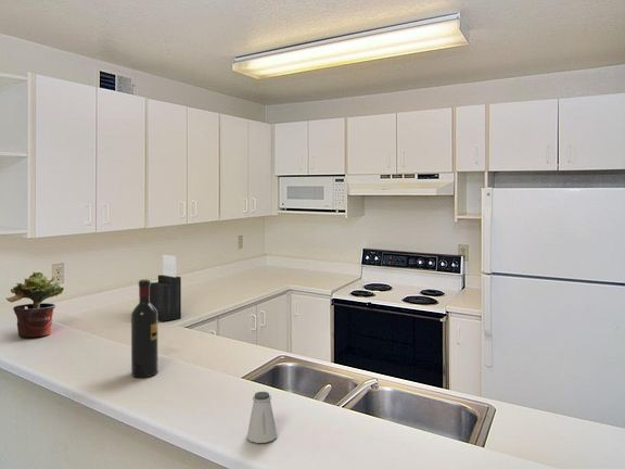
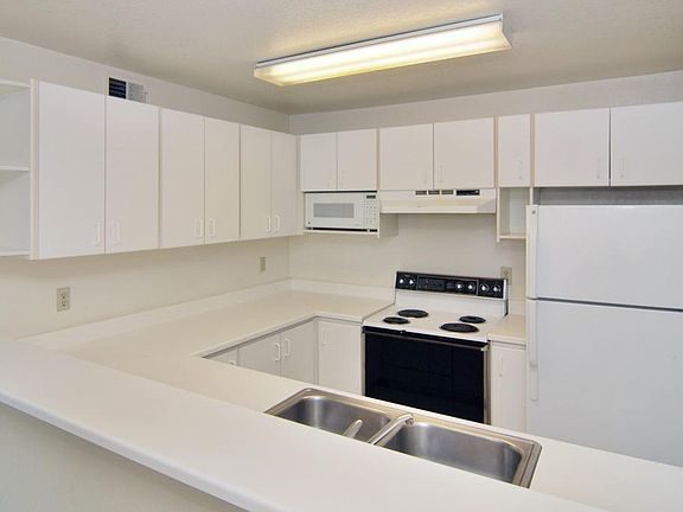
- saltshaker [245,391,278,444]
- knife block [150,254,182,322]
- wine bottle [130,278,158,379]
- potted plant [5,270,65,339]
